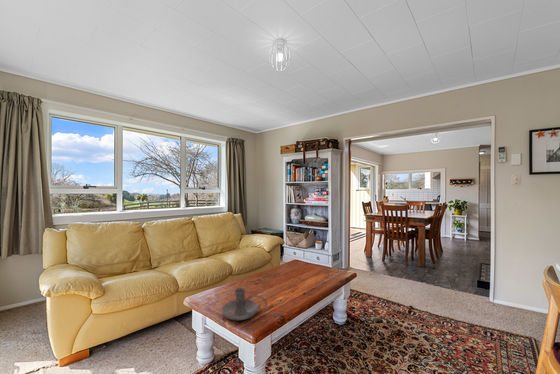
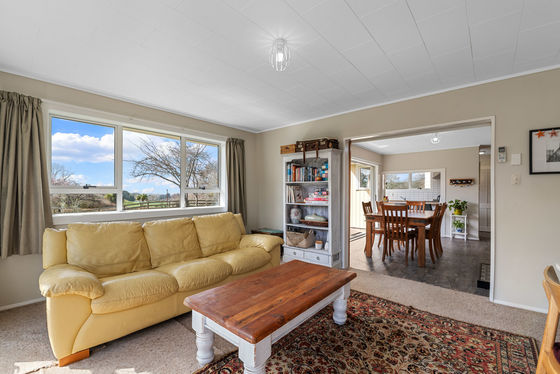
- candle holder [220,287,268,321]
